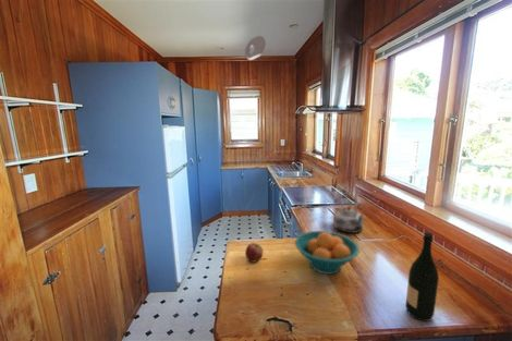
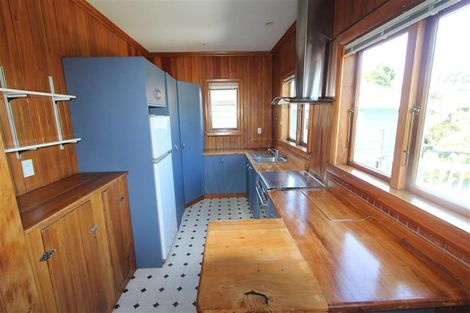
- fruit bowl [294,230,361,276]
- wine bottle [405,230,440,322]
- apple [244,242,264,264]
- kettle [332,193,366,234]
- ceiling light [244,35,267,61]
